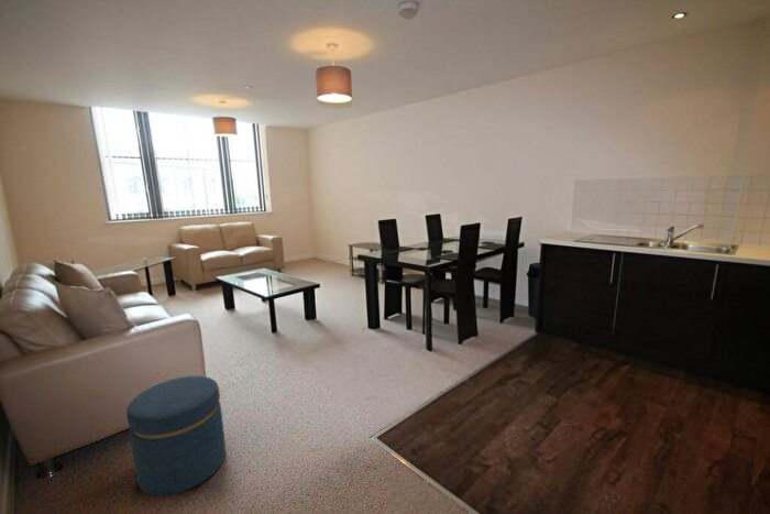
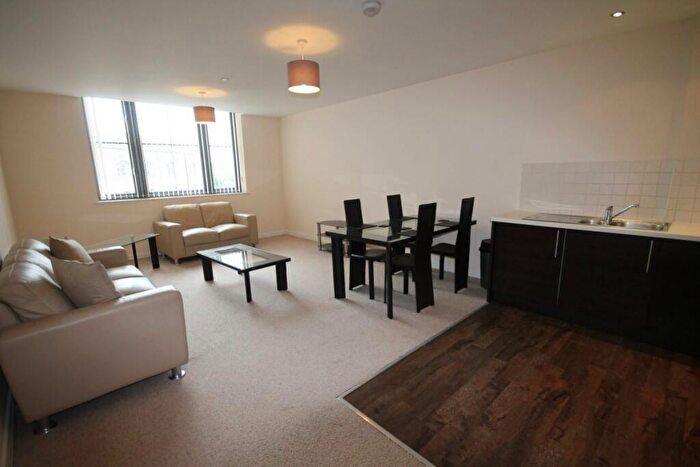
- ottoman [125,374,227,497]
